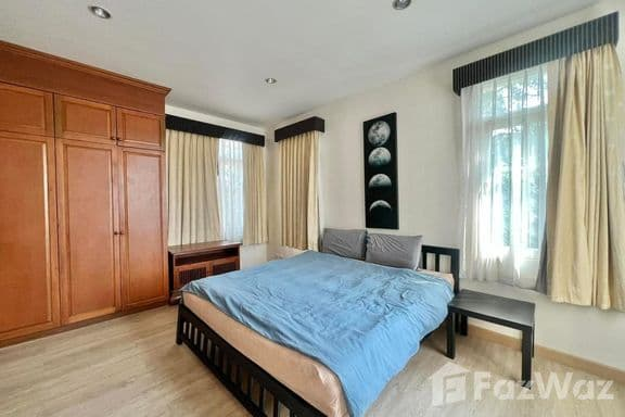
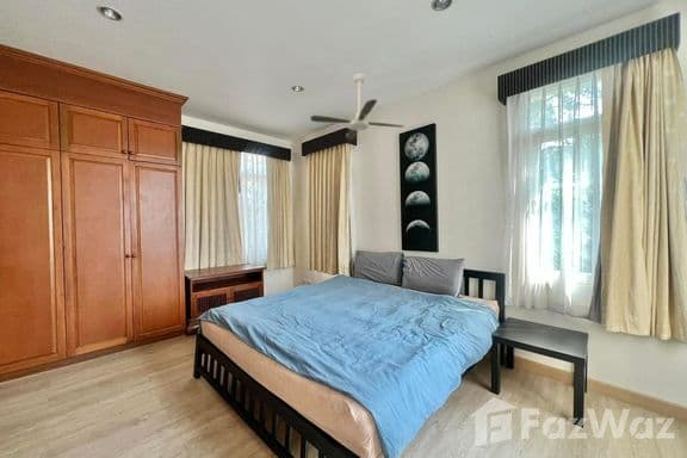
+ ceiling fan [309,73,406,141]
